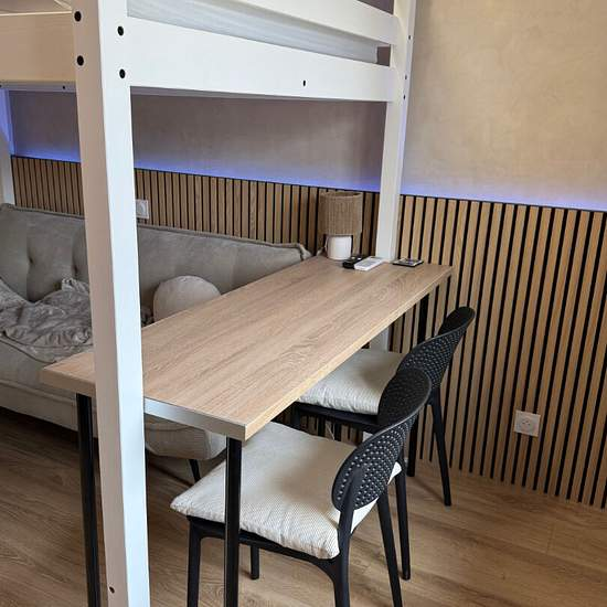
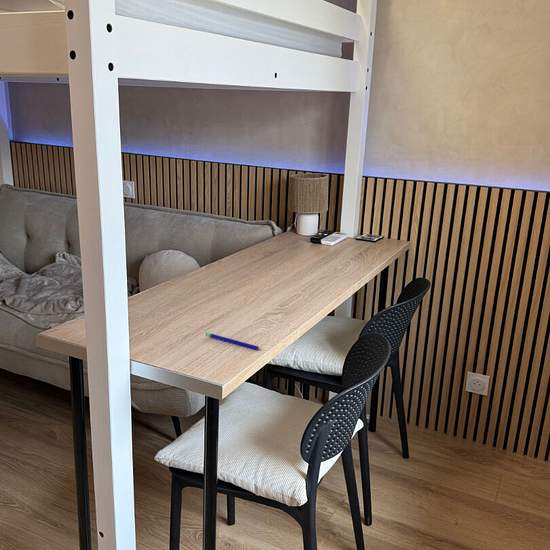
+ pen [205,332,260,351]
